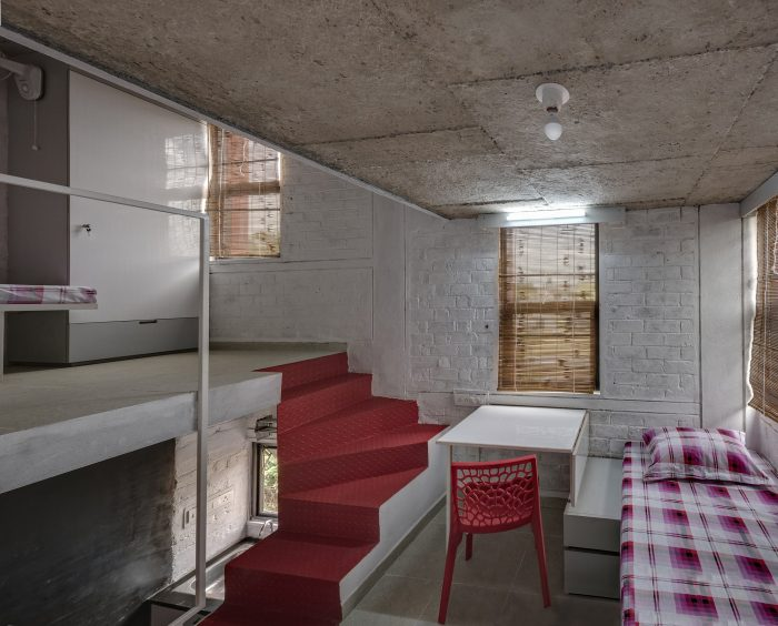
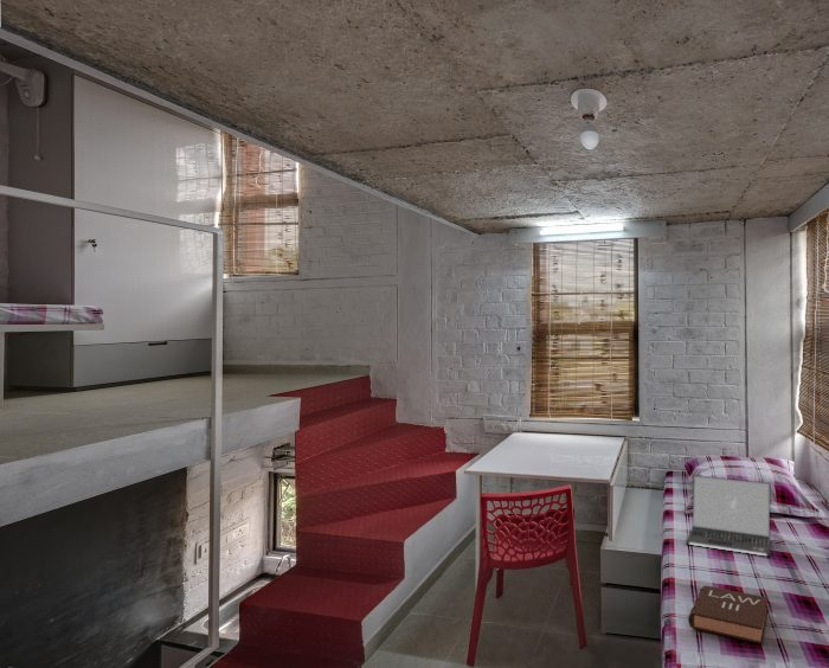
+ book [687,585,769,645]
+ laptop [685,474,771,558]
